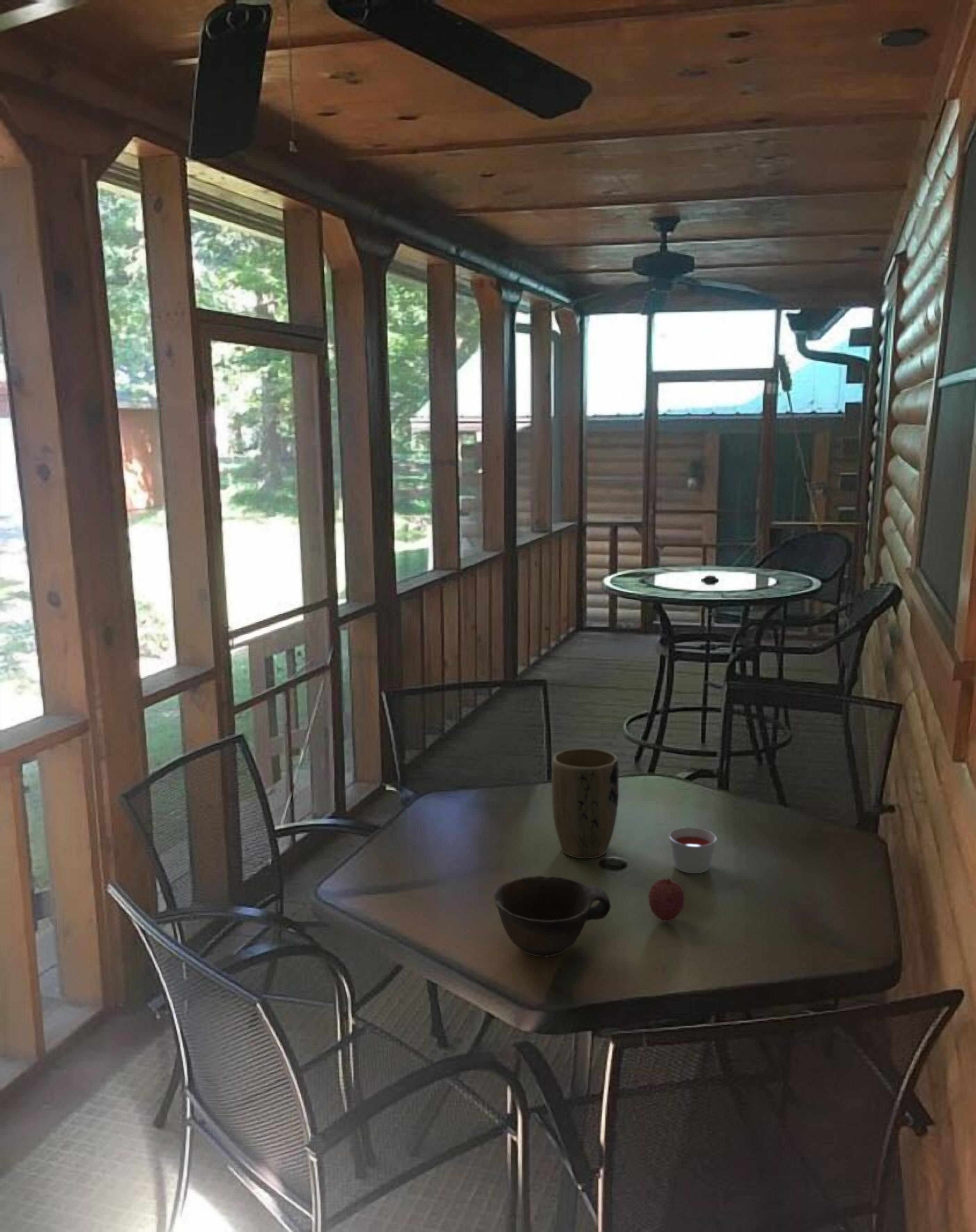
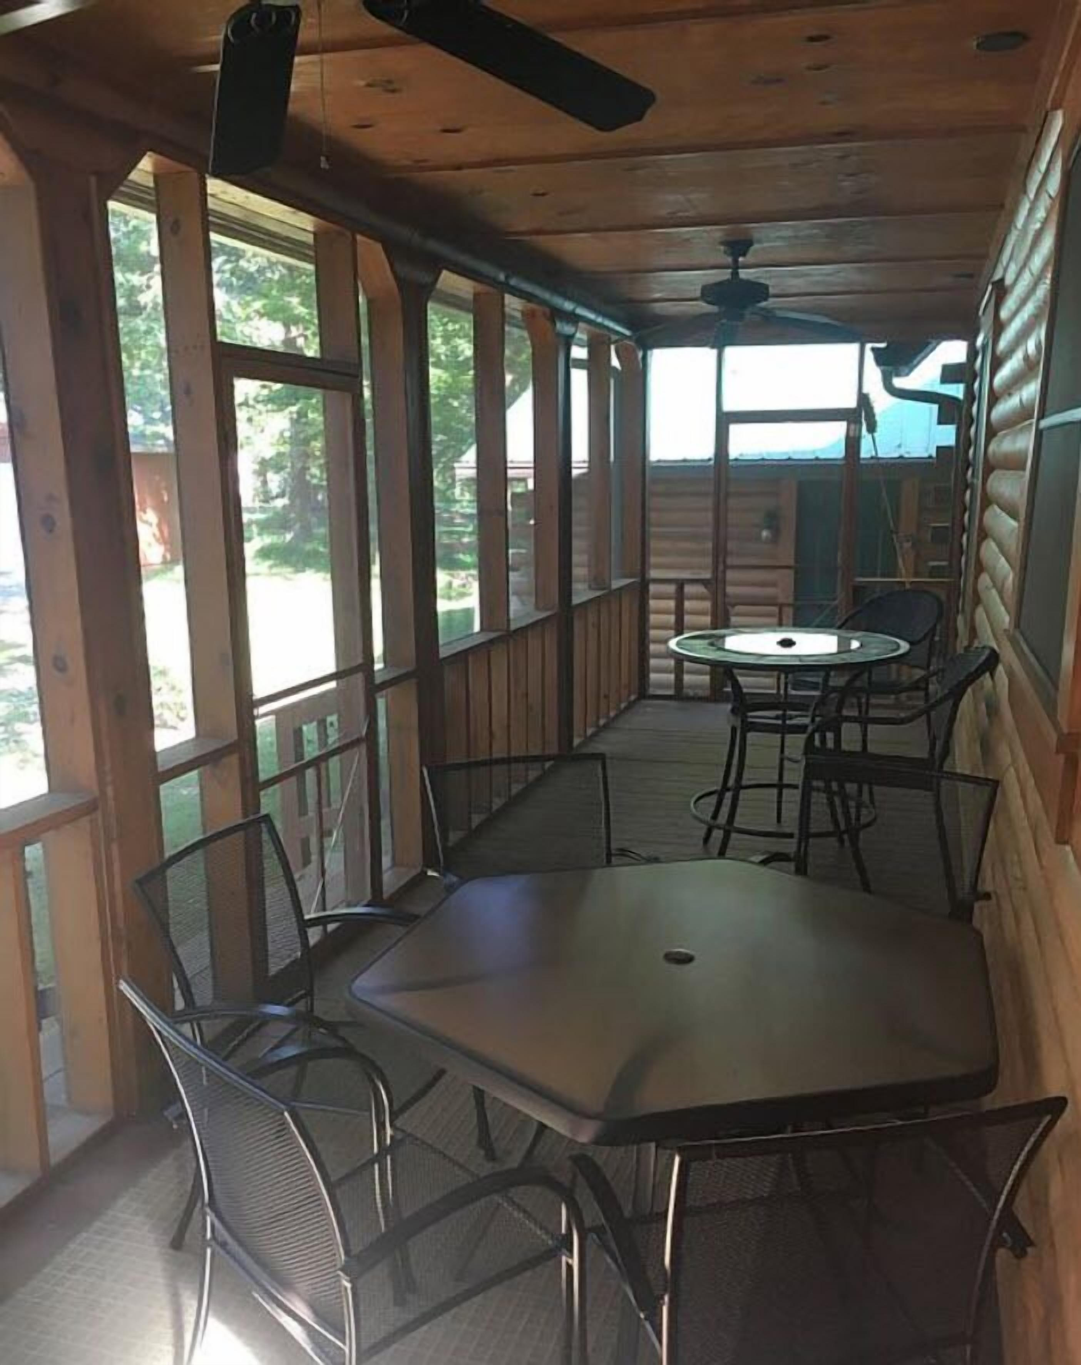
- candle [669,827,716,874]
- bowl [494,875,611,957]
- plant pot [551,748,619,859]
- fruit [648,877,685,922]
